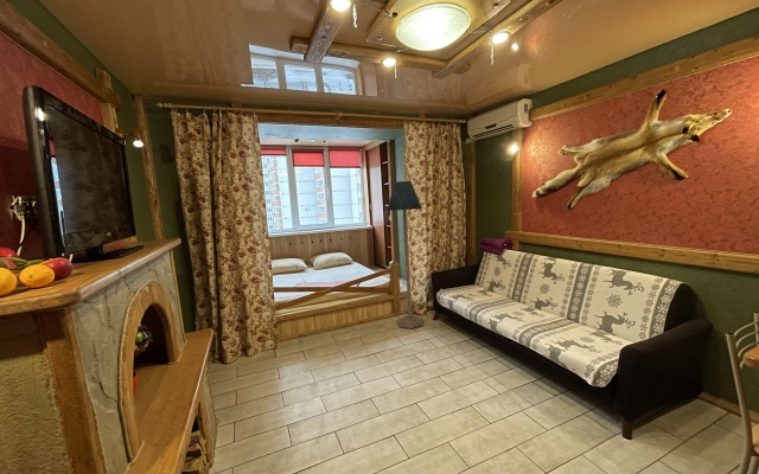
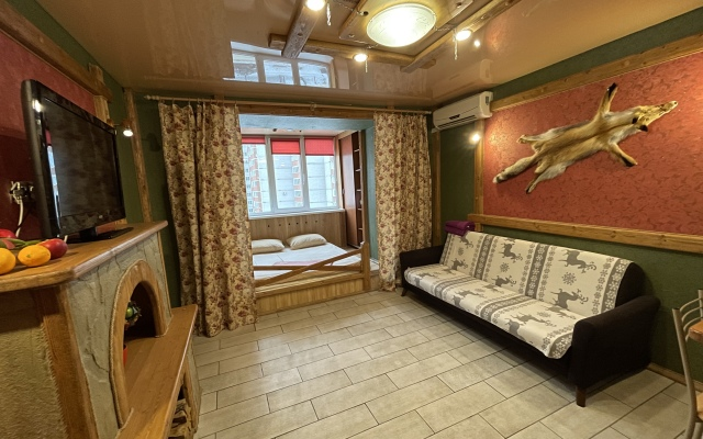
- floor lamp [385,180,425,329]
